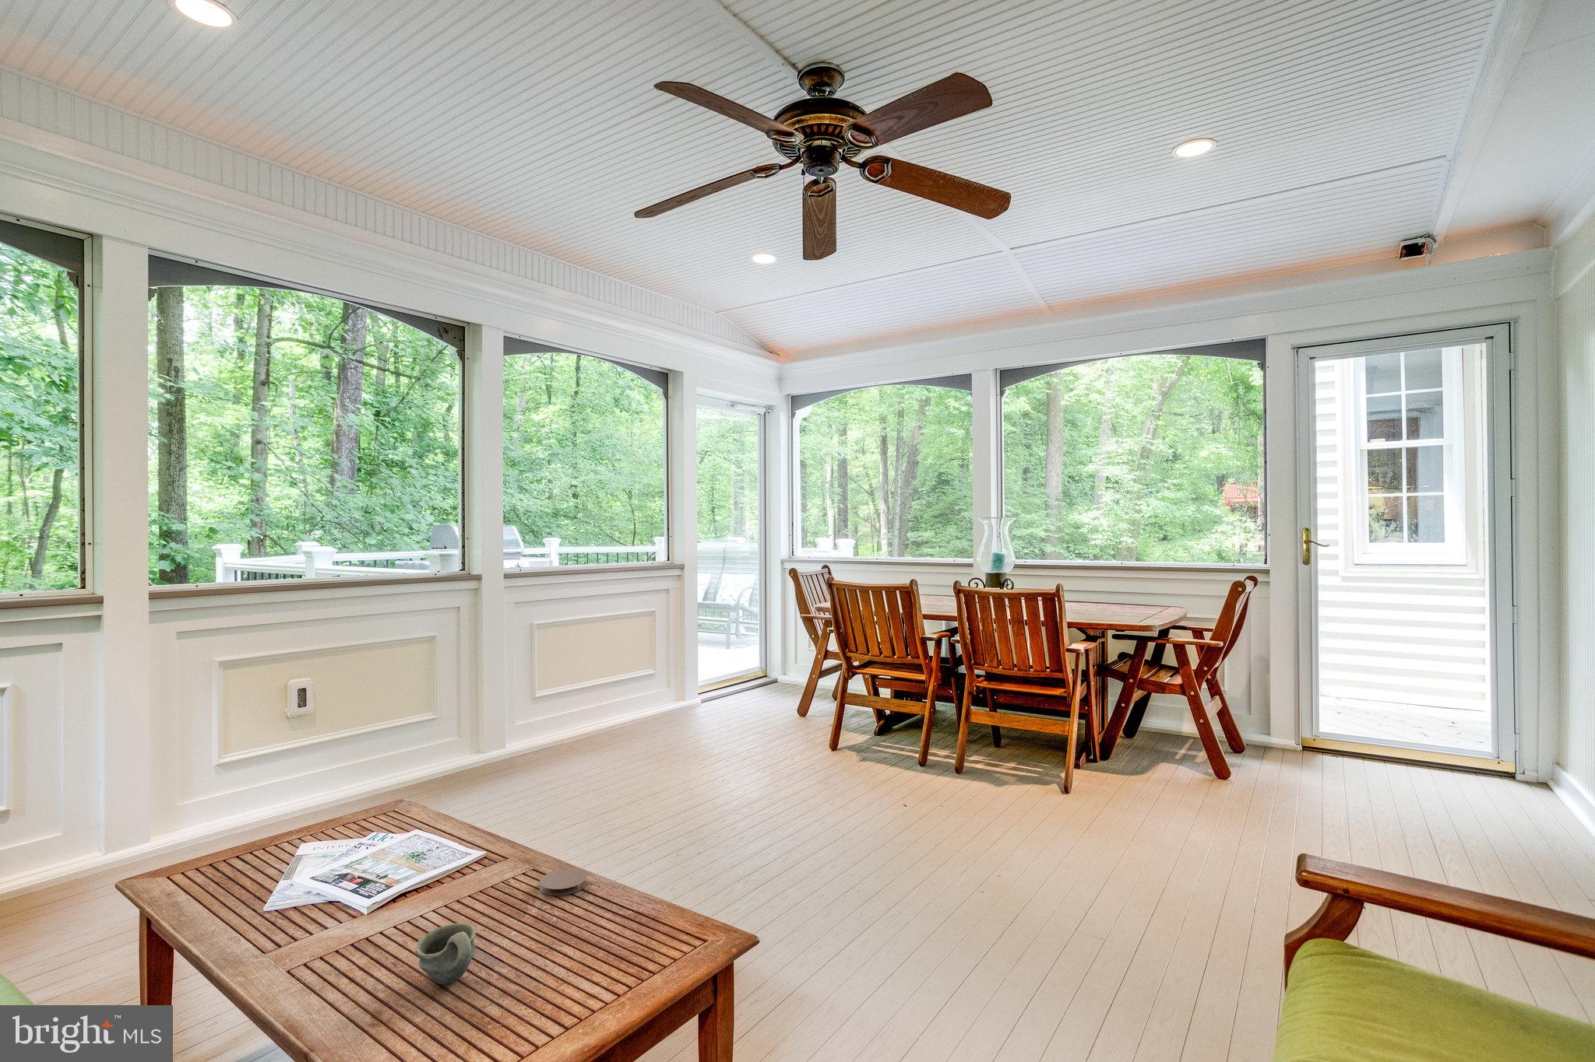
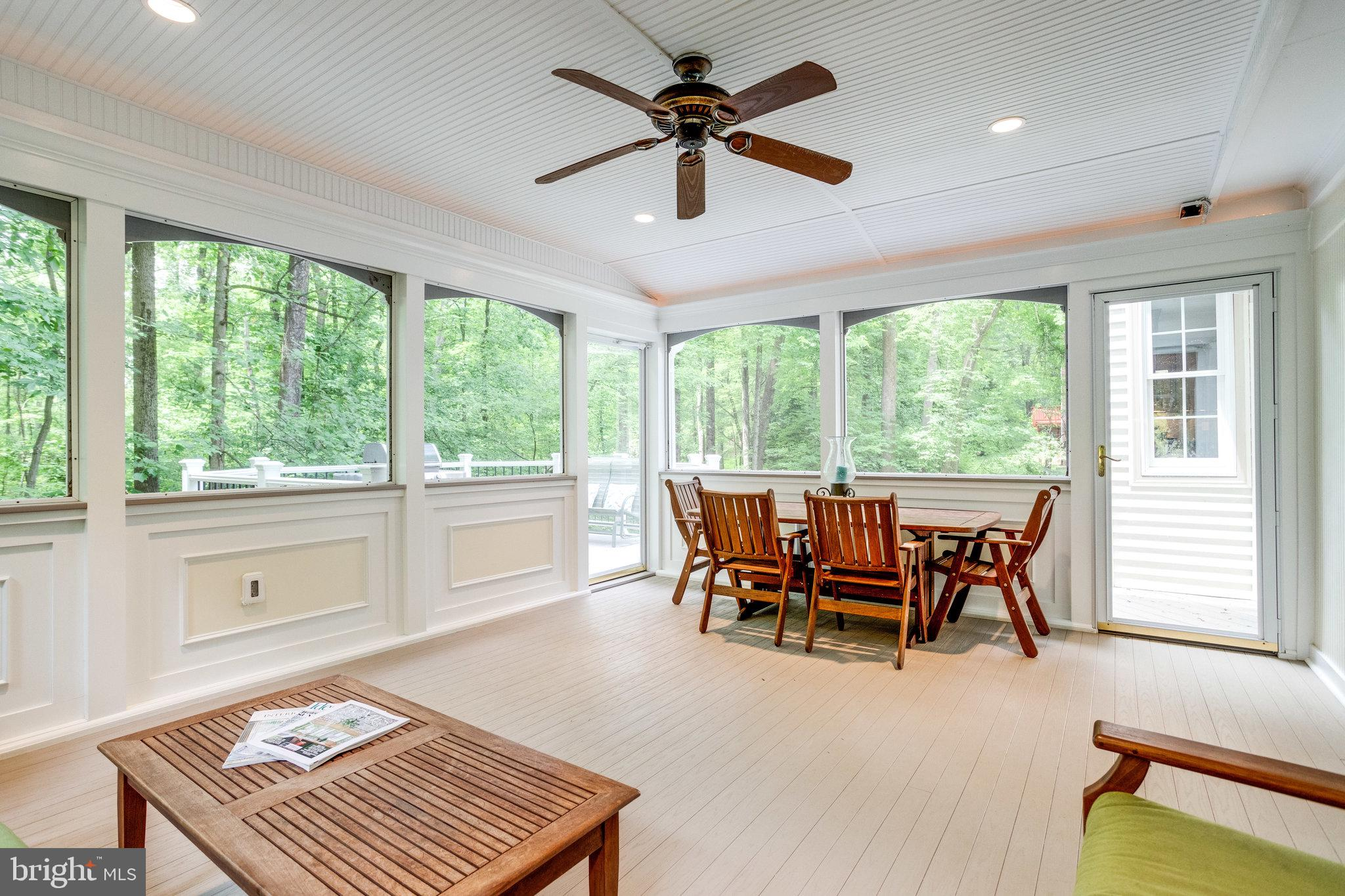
- coaster [538,869,588,896]
- cup [414,922,476,986]
